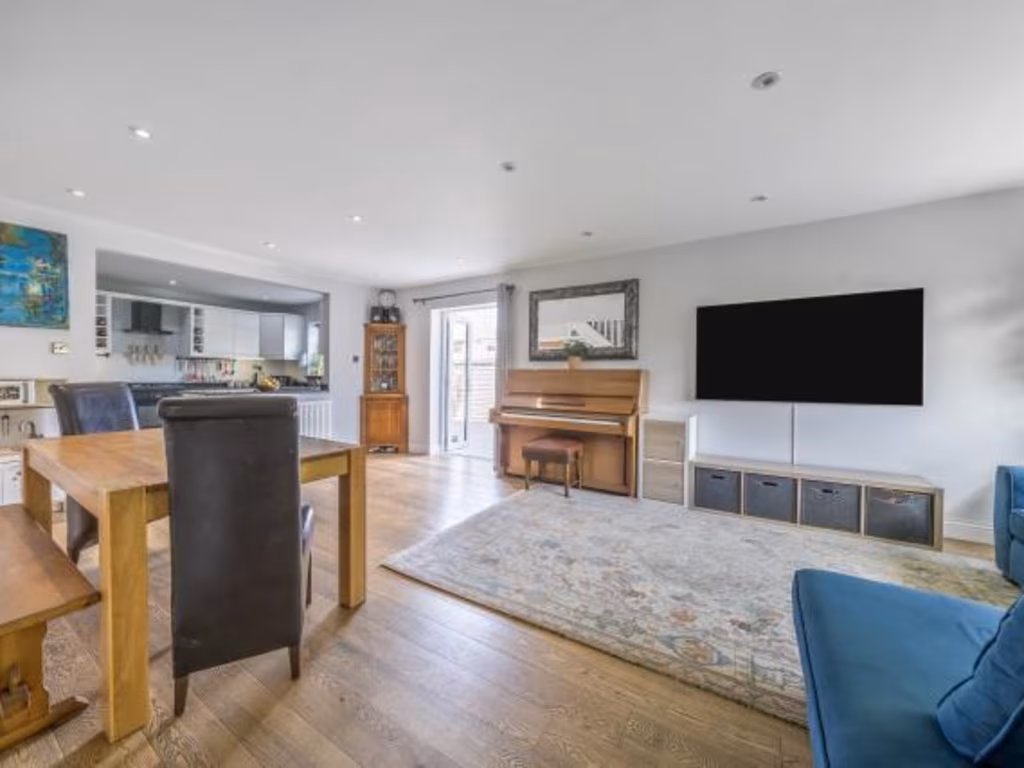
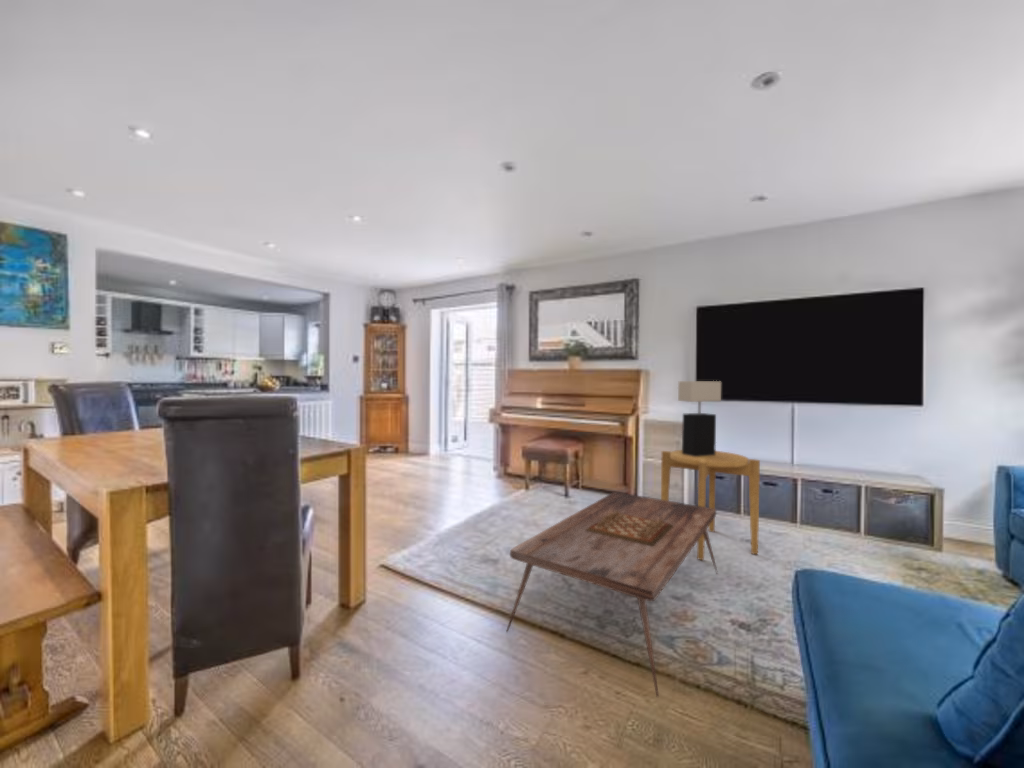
+ coffee table [505,491,719,698]
+ side table [660,449,761,561]
+ table lamp [677,380,722,457]
